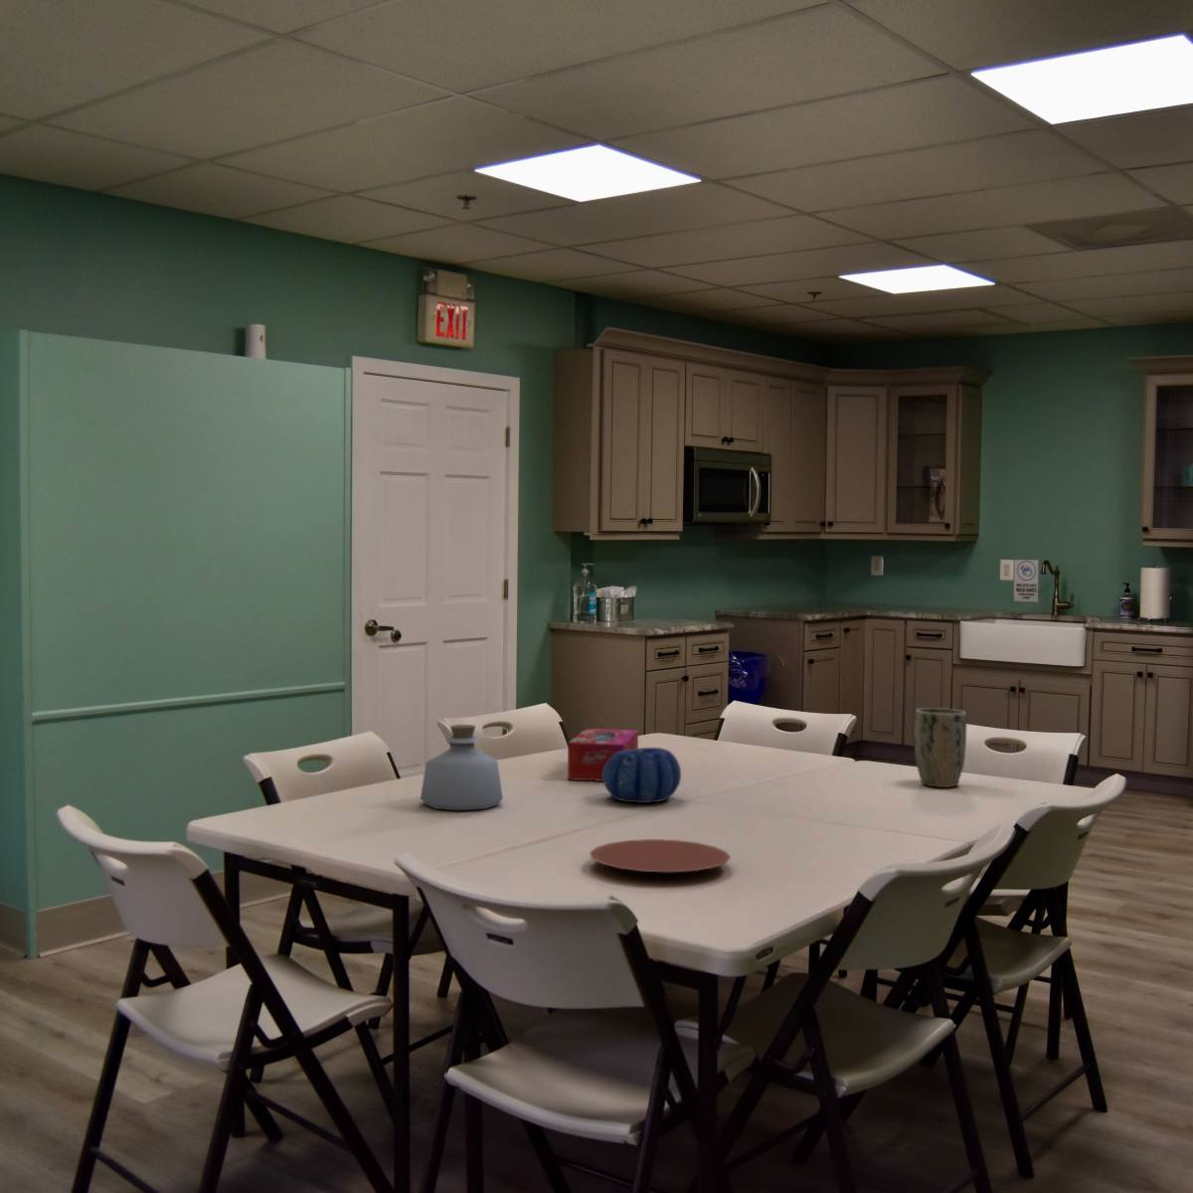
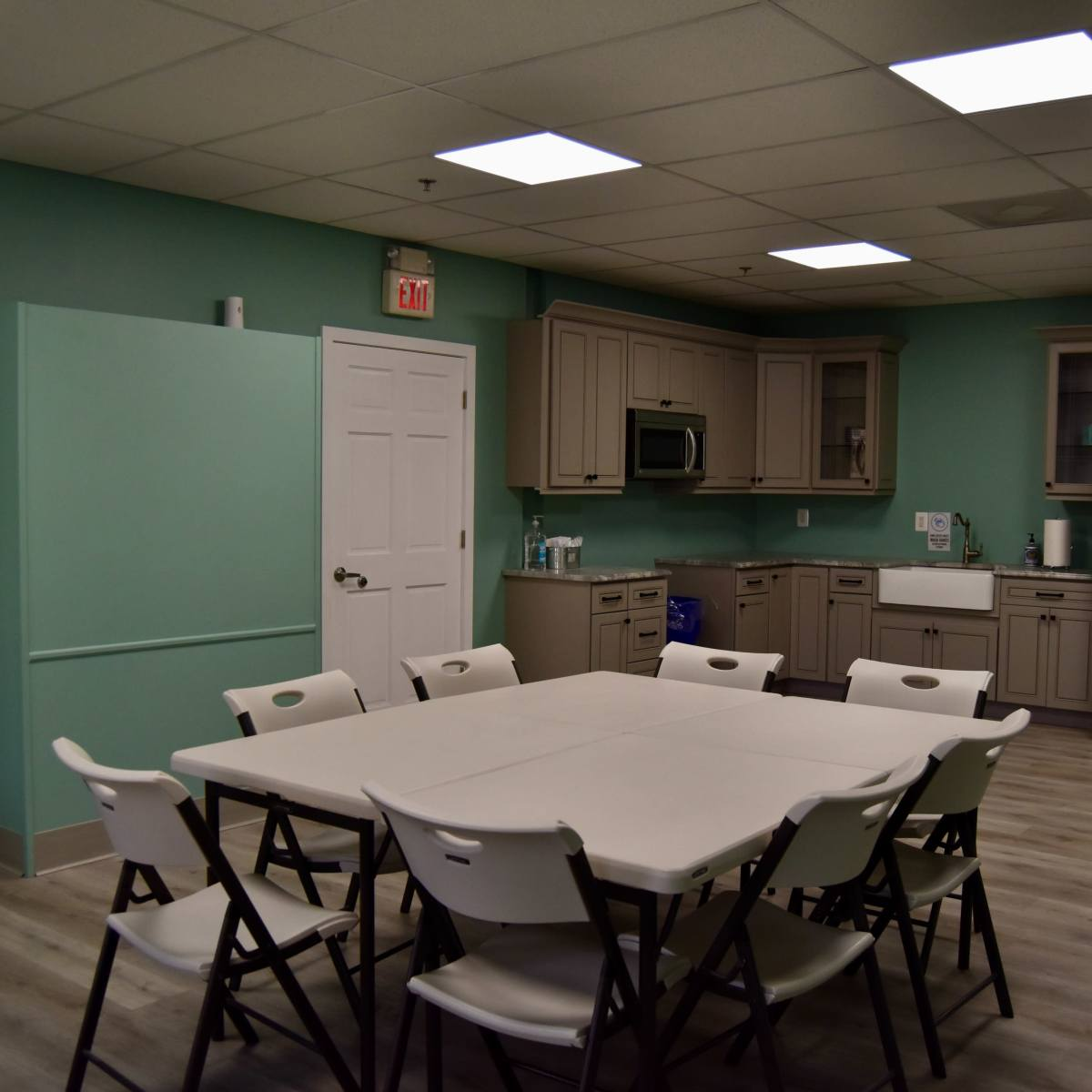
- plate [589,838,732,873]
- tissue box [567,728,639,782]
- plant pot [912,707,967,789]
- bottle [420,723,504,812]
- decorative bowl [602,746,682,804]
